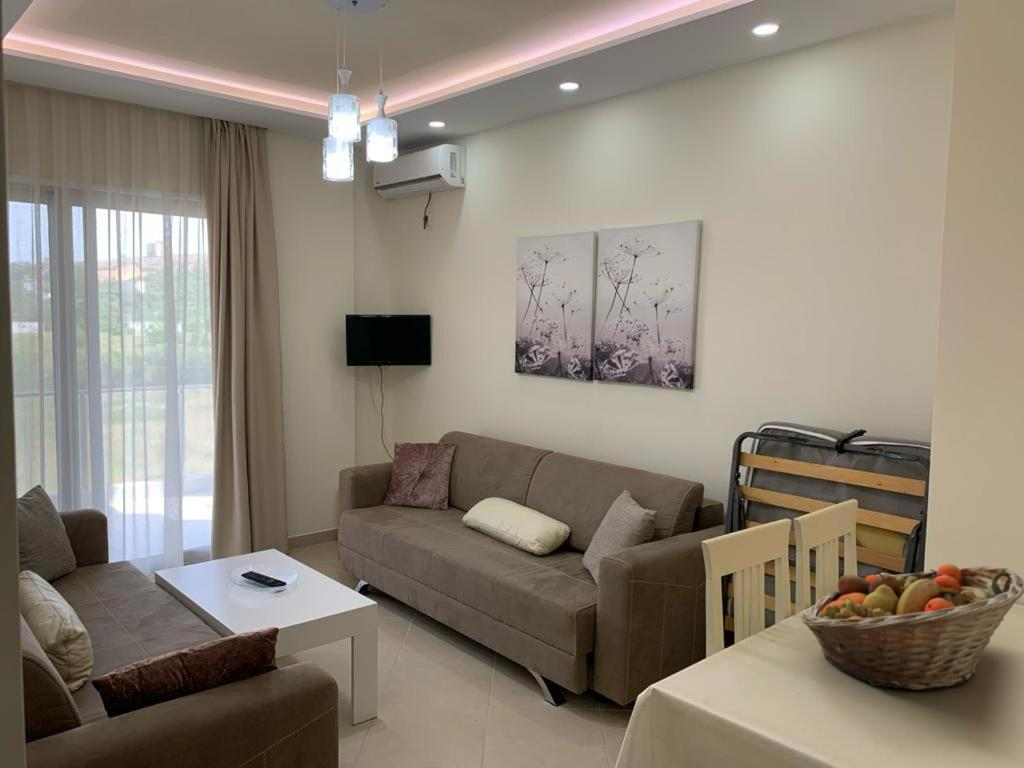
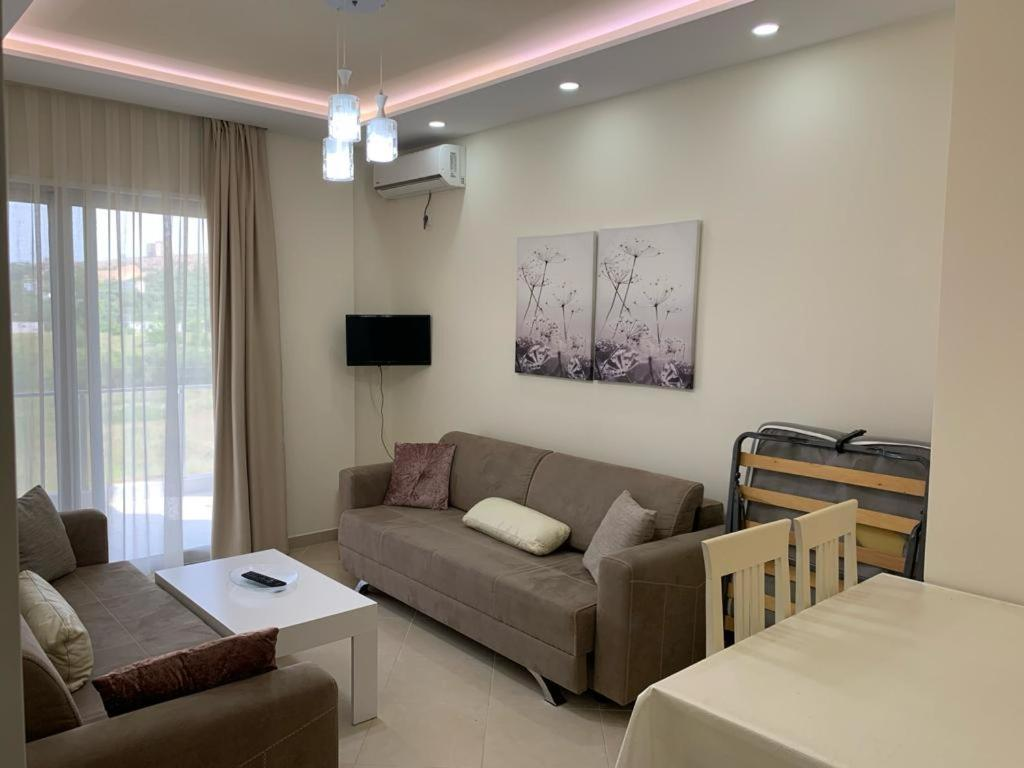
- fruit basket [801,563,1024,691]
